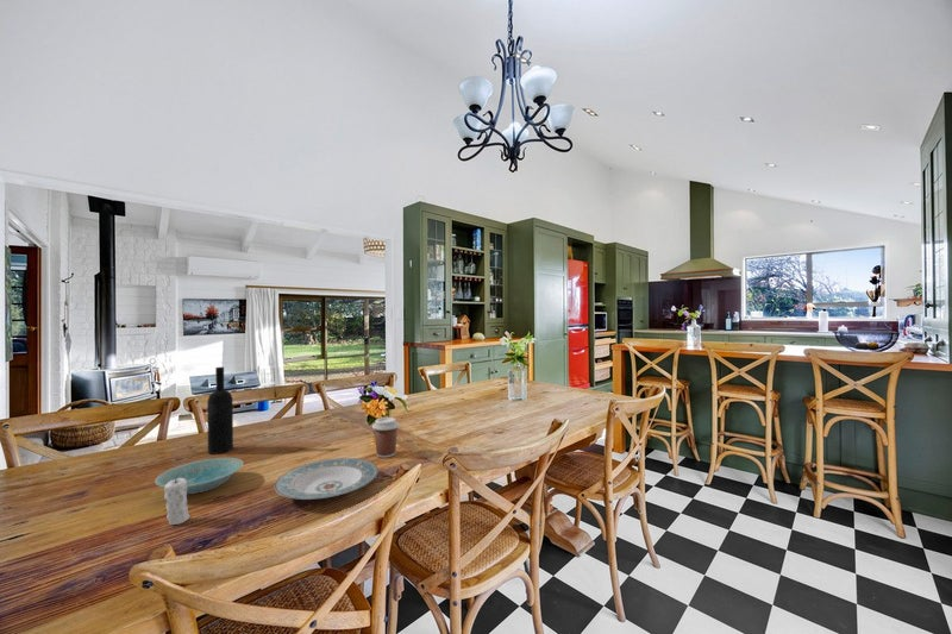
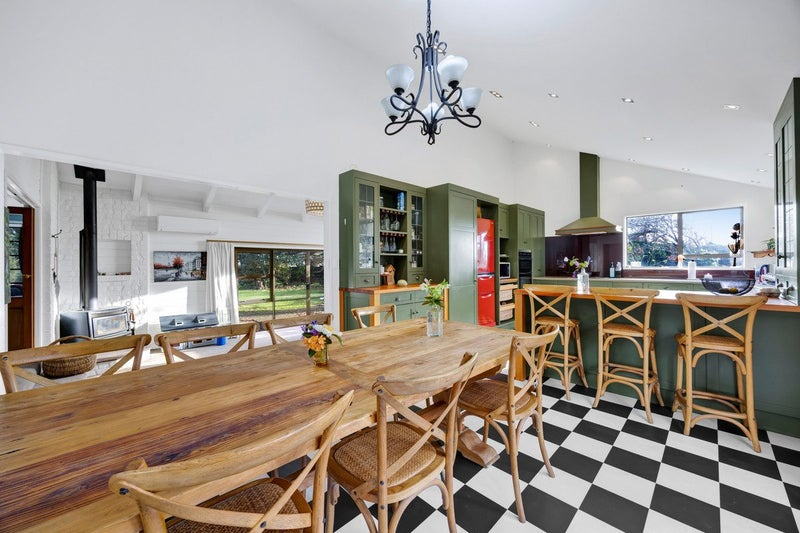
- coffee cup [371,416,400,459]
- bowl [154,457,244,495]
- plate [274,457,380,501]
- wine bottle [206,366,234,454]
- candle [163,477,190,526]
